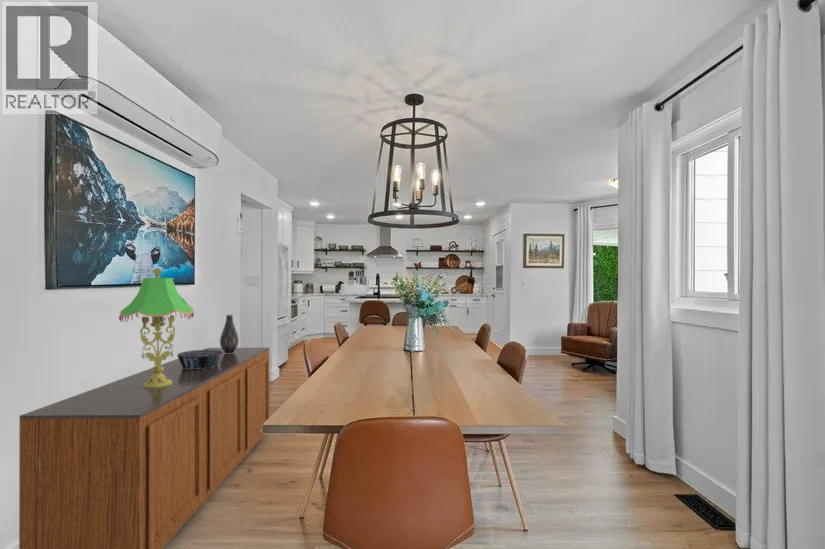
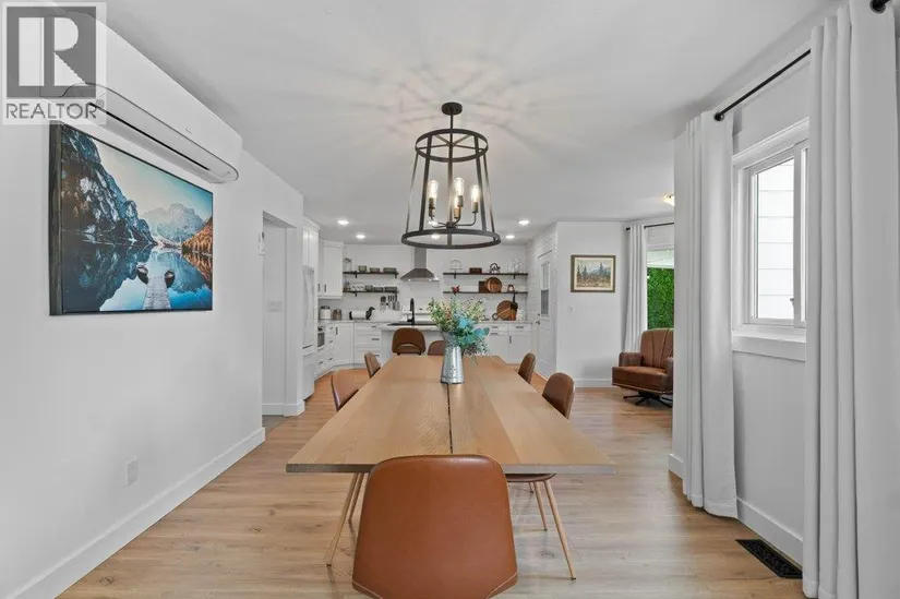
- vase [219,313,240,354]
- sideboard [18,347,270,549]
- decorative bowl [176,349,223,370]
- table lamp [118,267,195,388]
